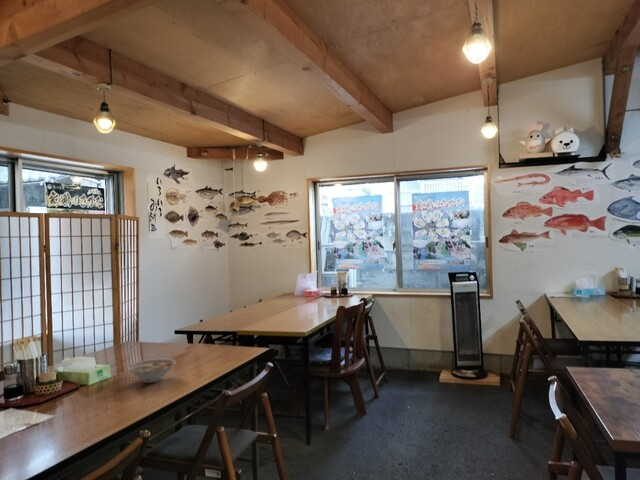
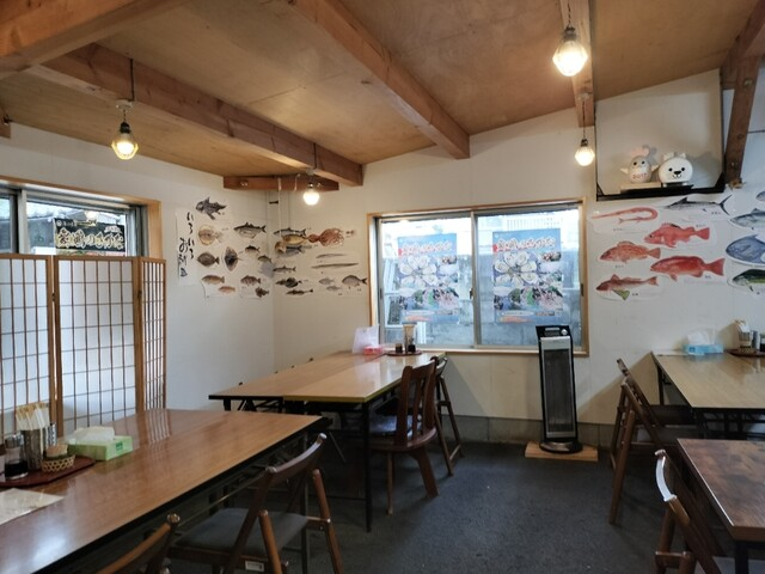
- soup bowl [126,358,177,384]
